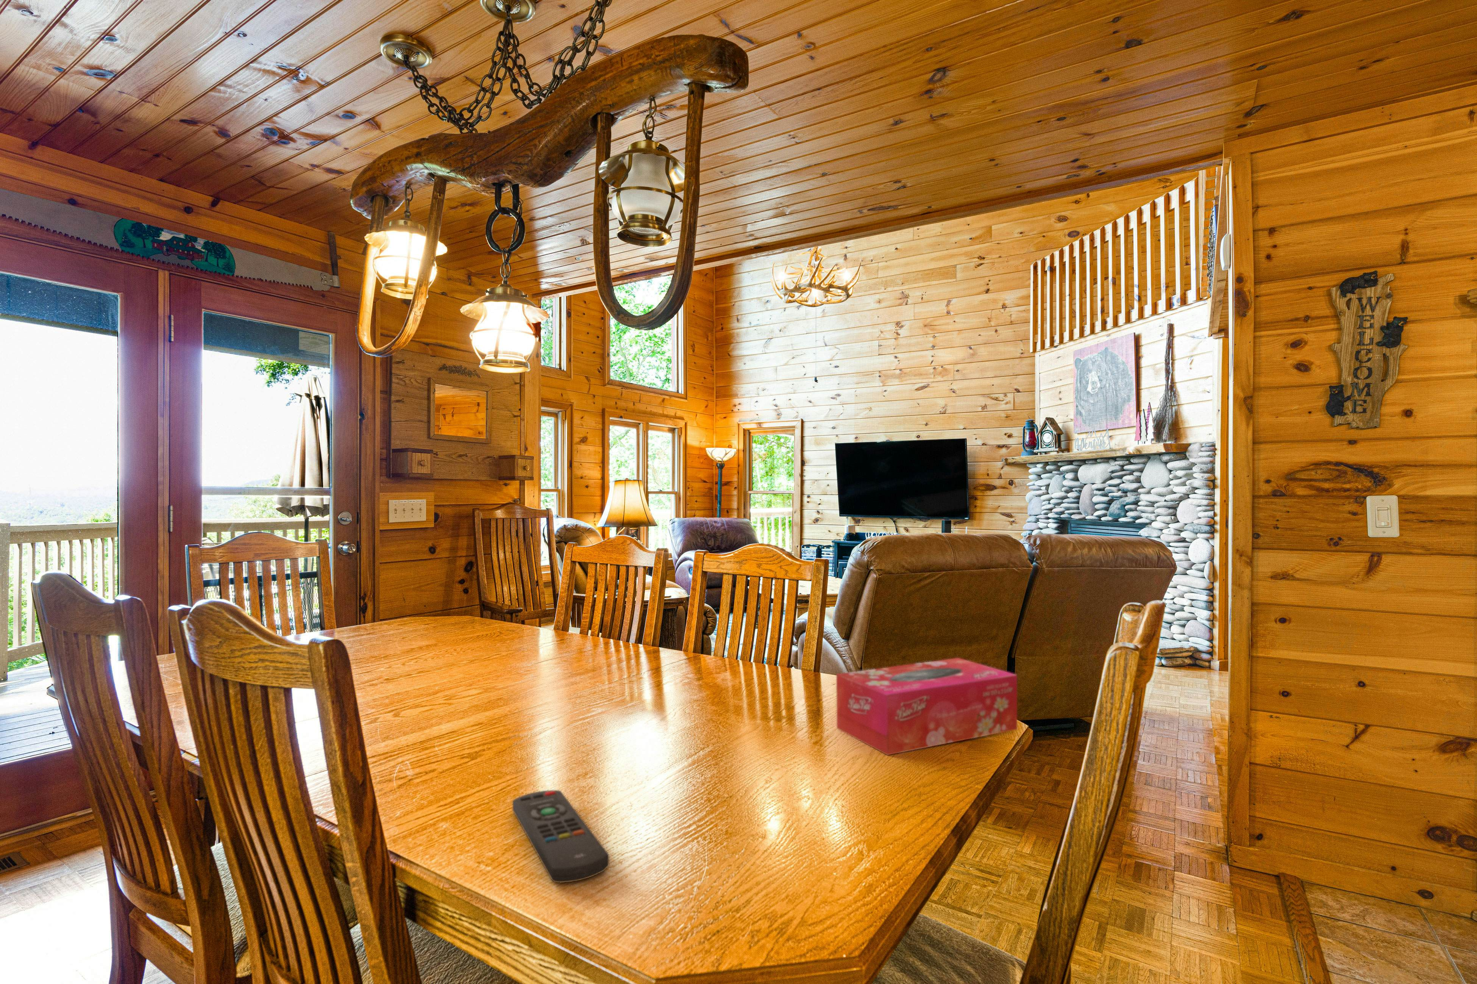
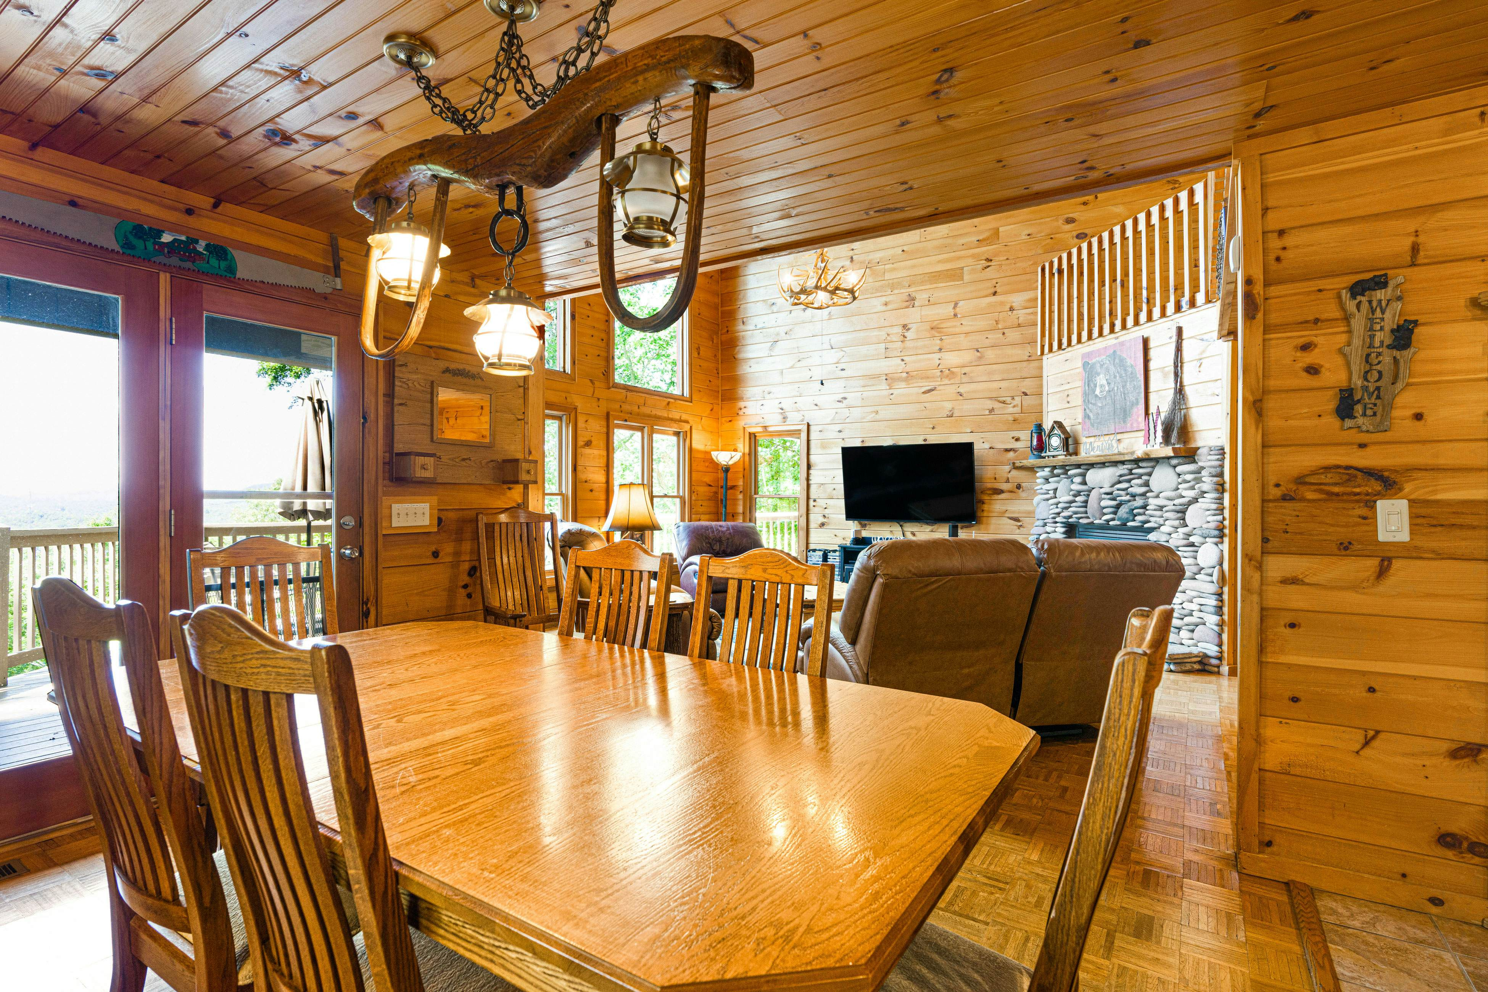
- remote control [512,790,609,883]
- tissue box [836,658,1018,756]
